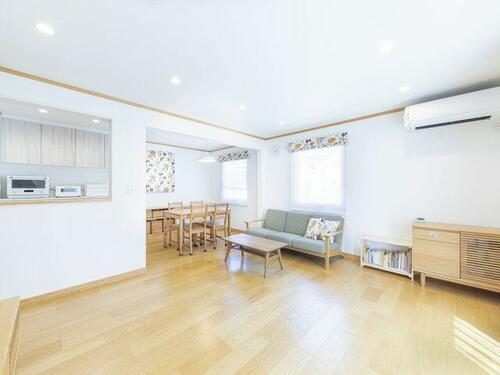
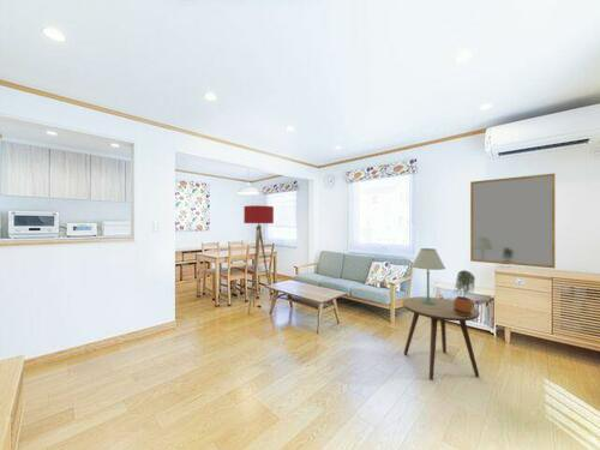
+ table lamp [410,247,446,305]
+ floor lamp [242,204,275,316]
+ side table [401,295,481,382]
+ potted plant [452,269,476,316]
+ home mirror [469,173,557,269]
